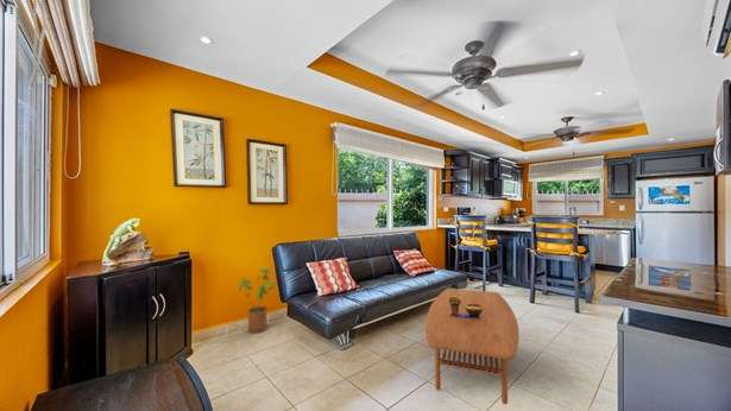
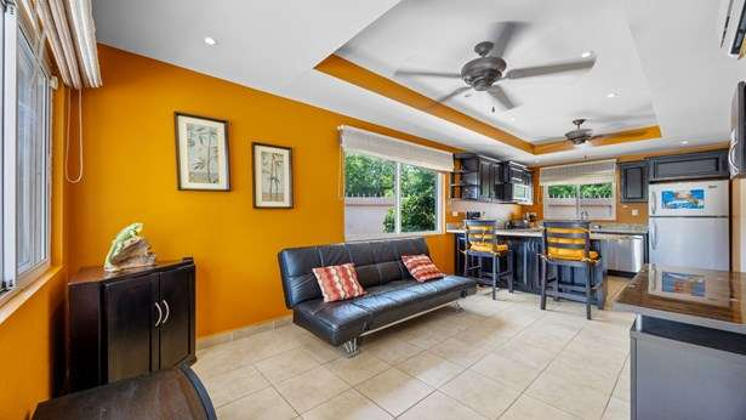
- decorative bowl [449,297,483,318]
- house plant [238,267,278,334]
- coffee table [424,287,519,405]
